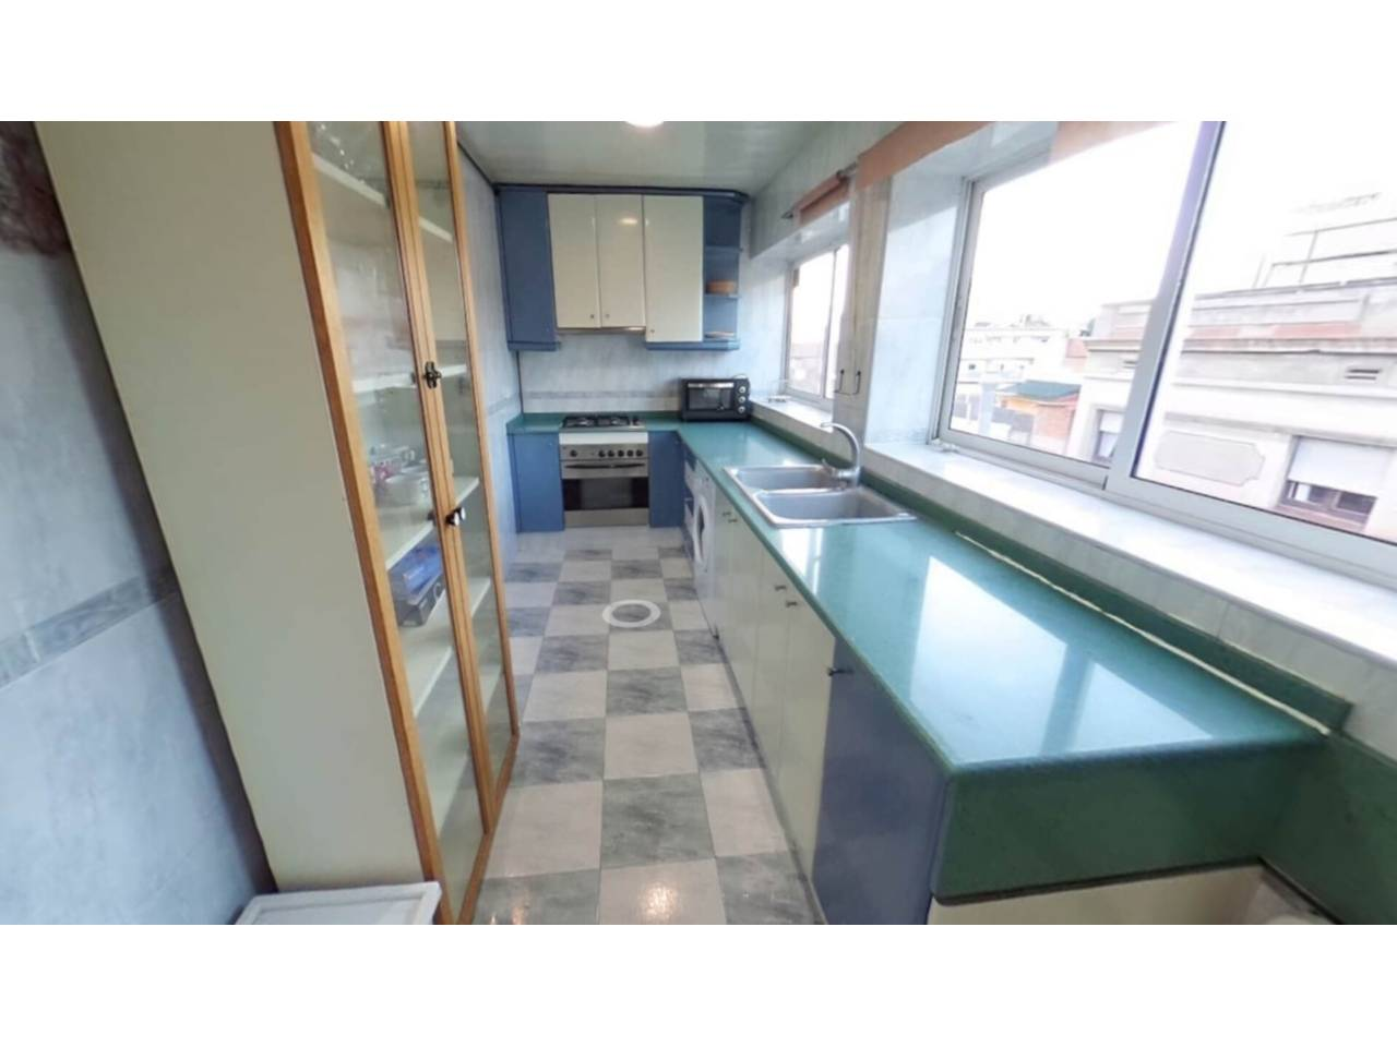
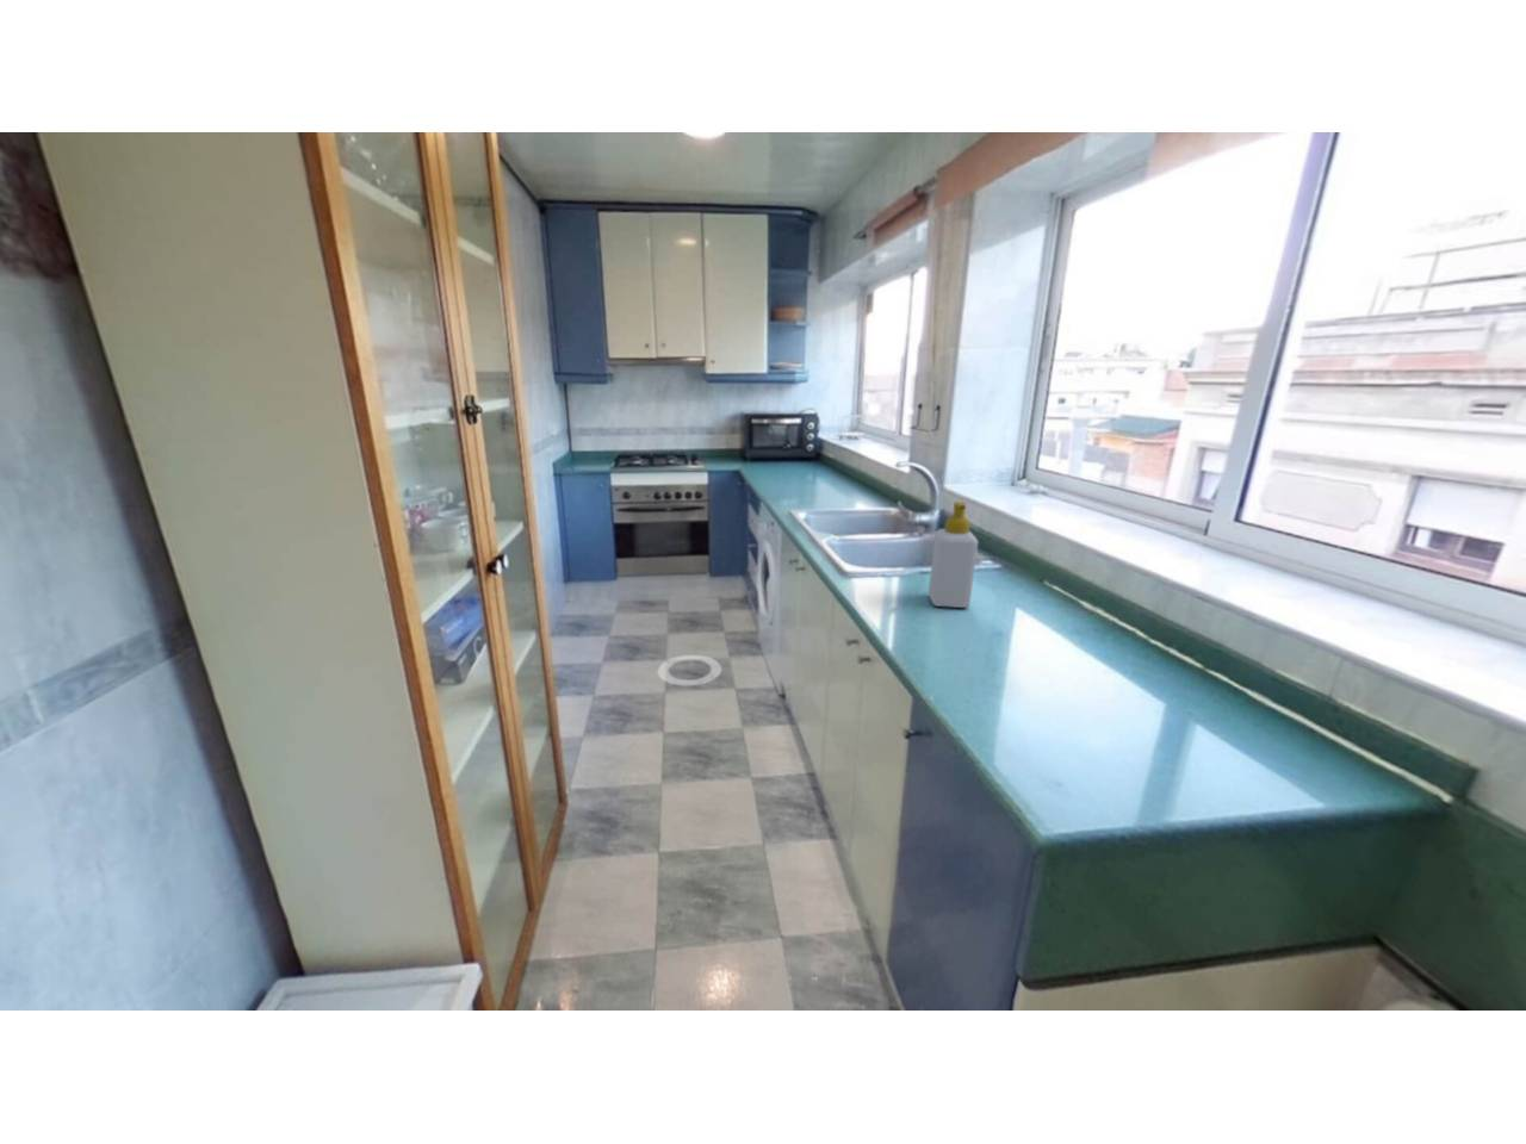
+ soap bottle [928,500,979,609]
